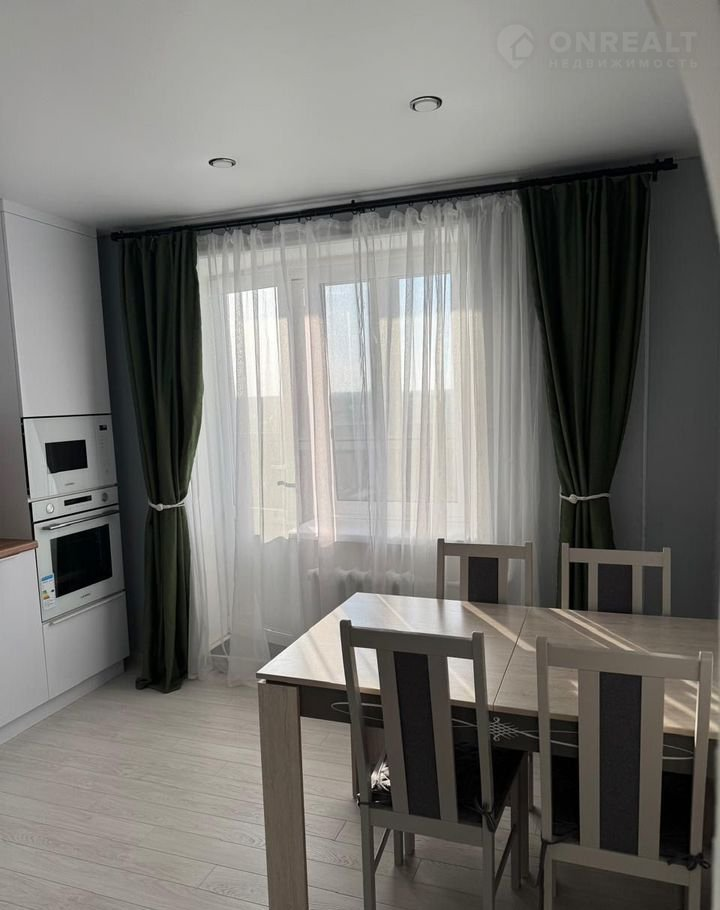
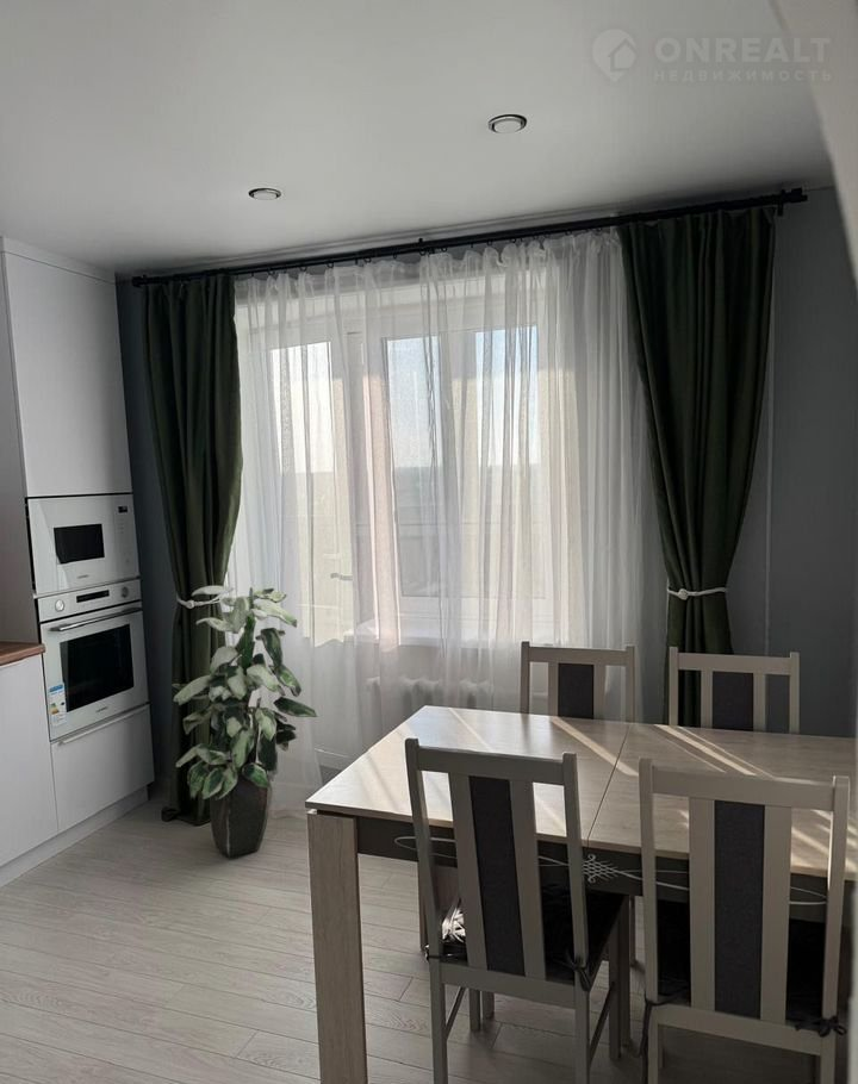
+ indoor plant [170,585,318,858]
